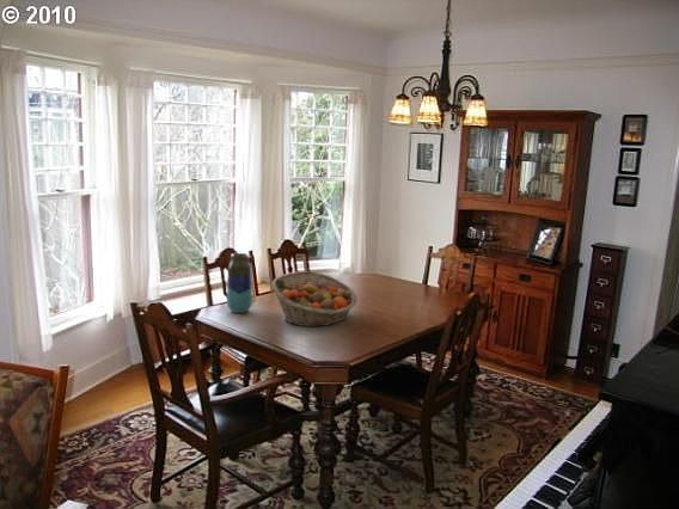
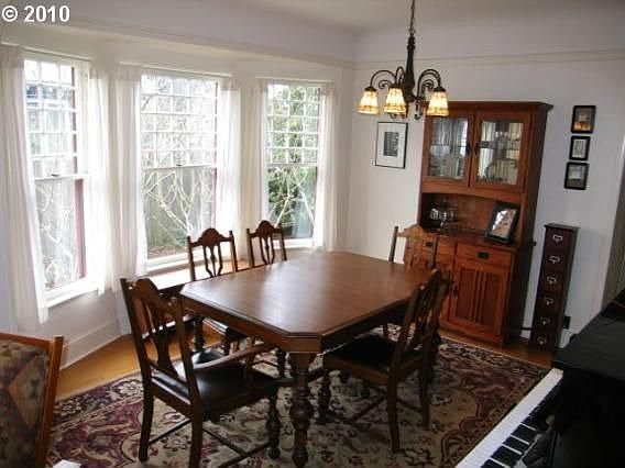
- vase [226,252,253,314]
- fruit basket [270,270,357,327]
